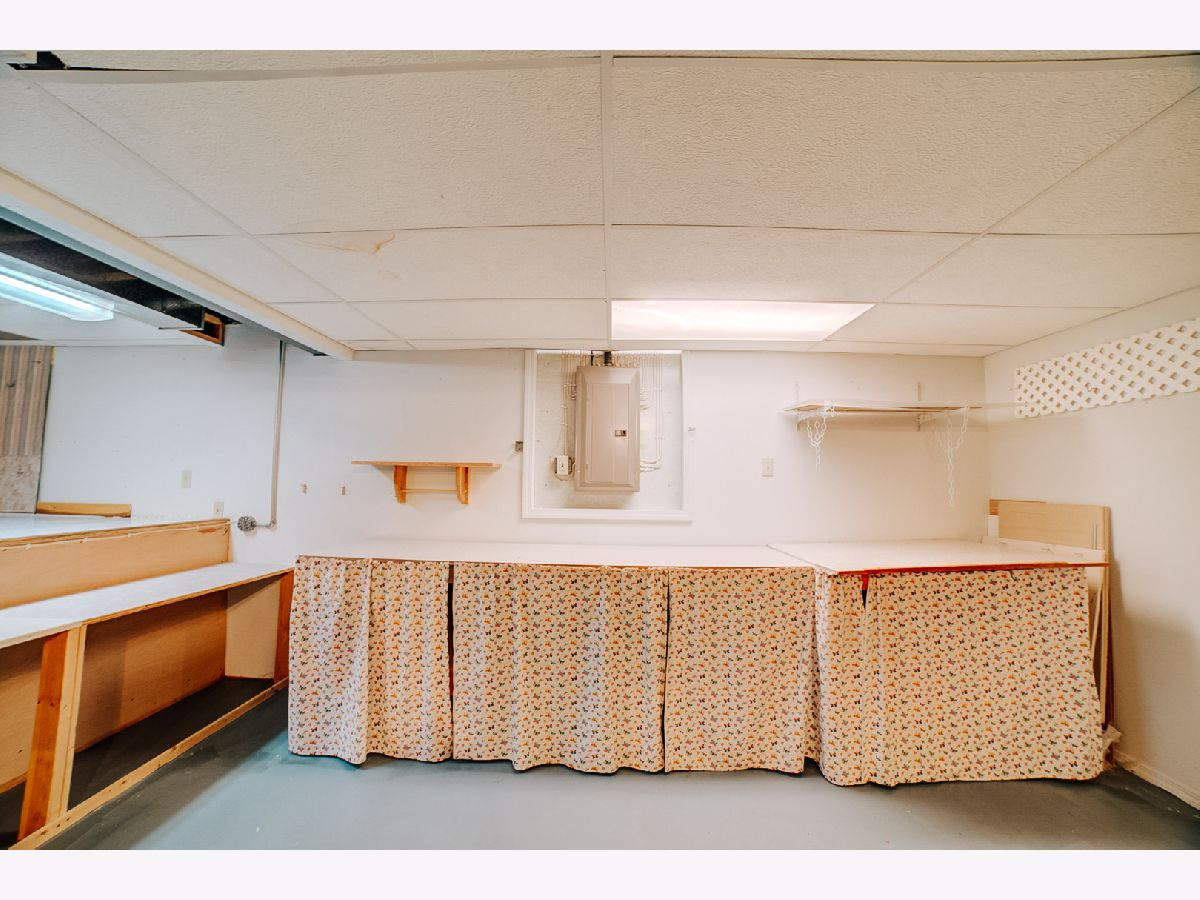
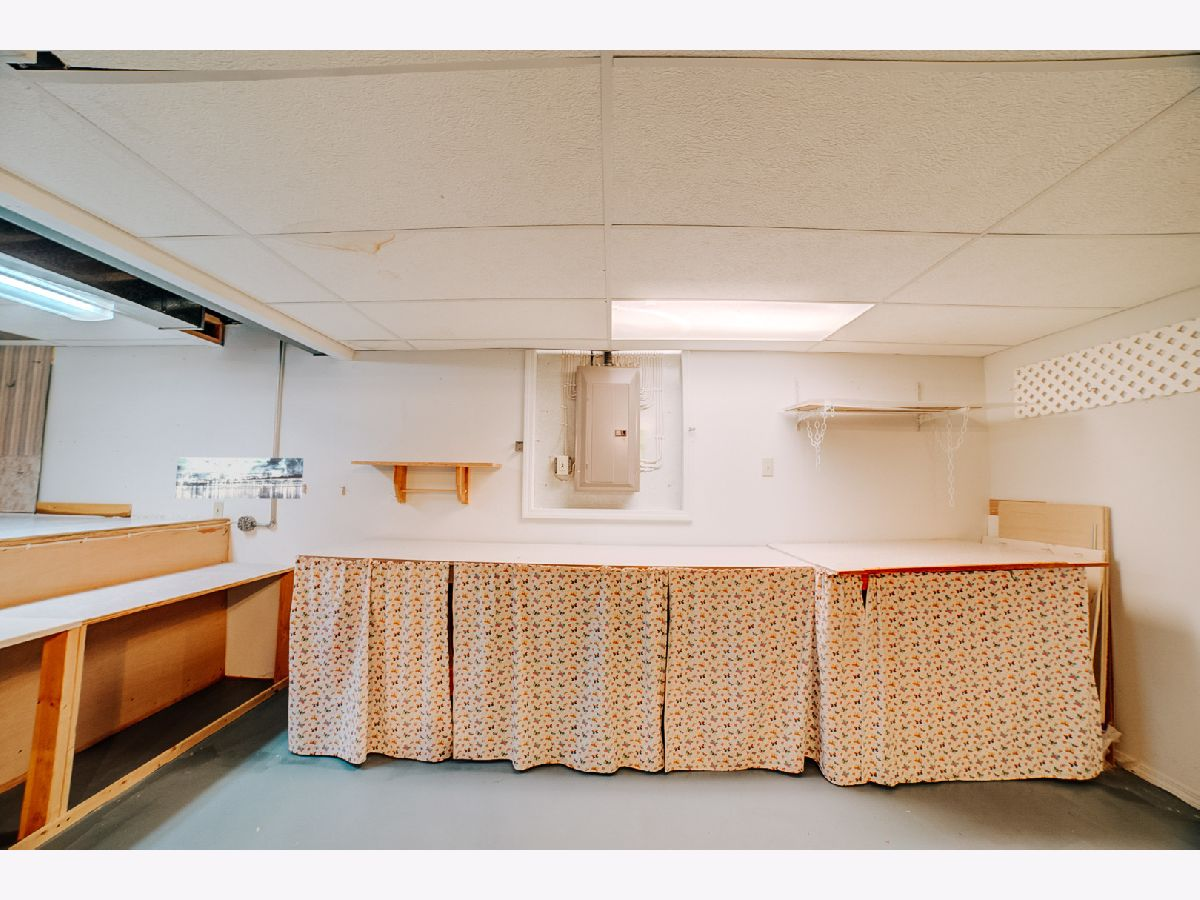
+ wall art [174,457,304,500]
